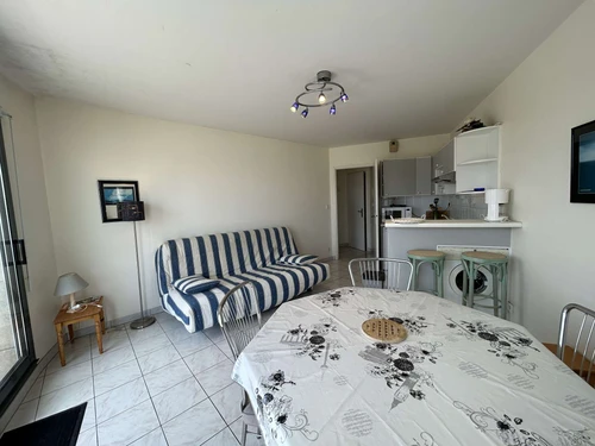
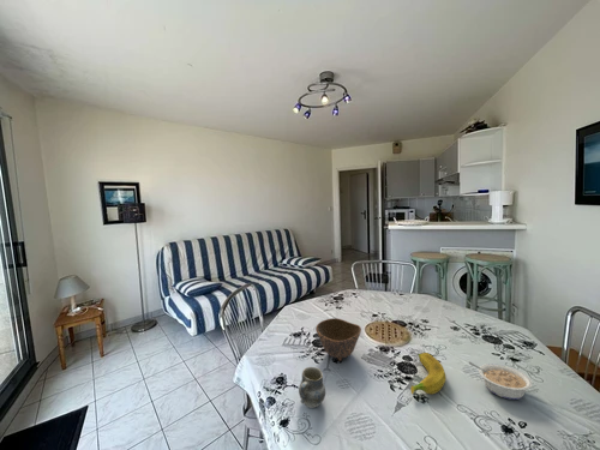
+ legume [468,361,534,401]
+ cup [298,366,326,409]
+ banana [409,352,448,396]
+ bowl [314,317,362,362]
